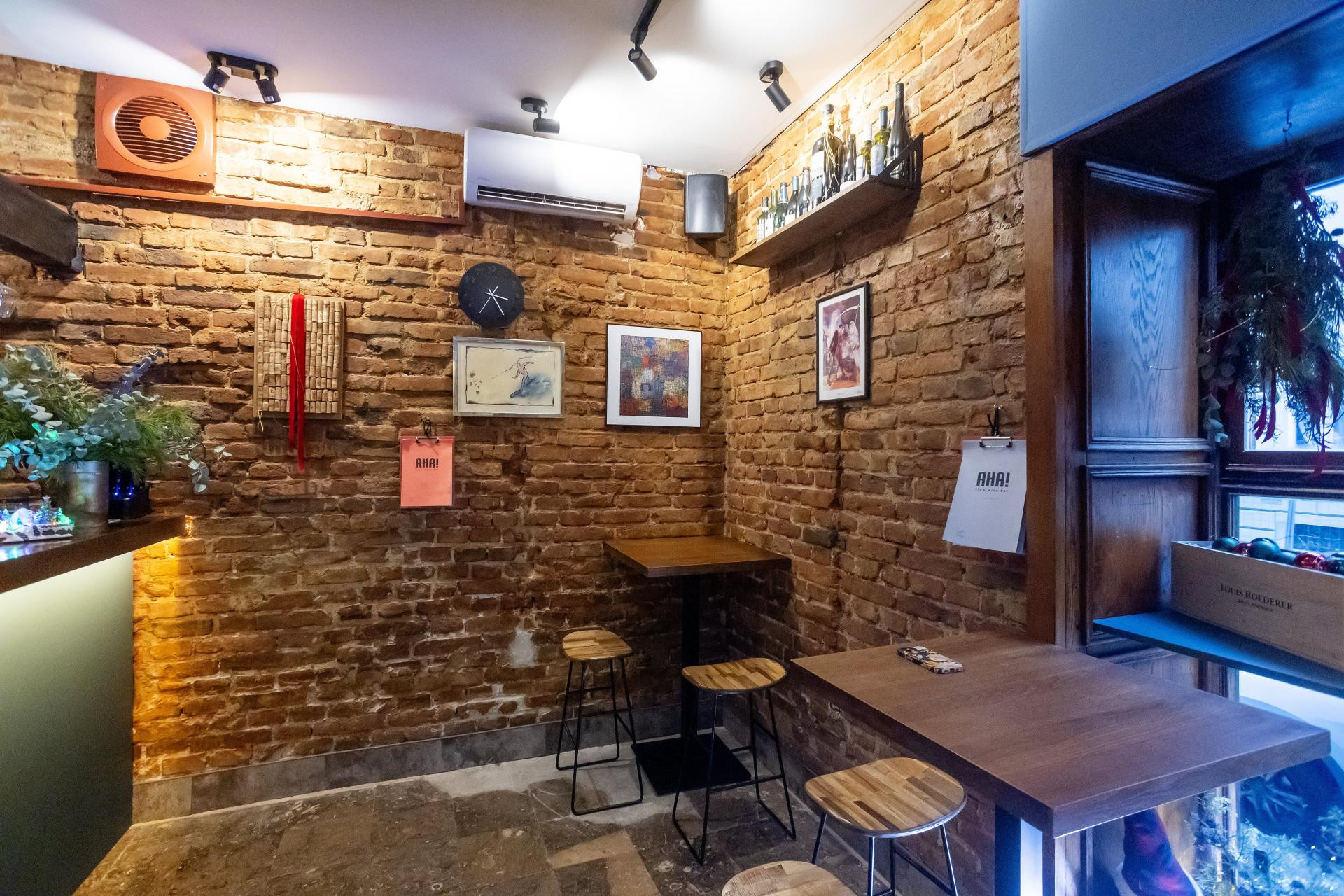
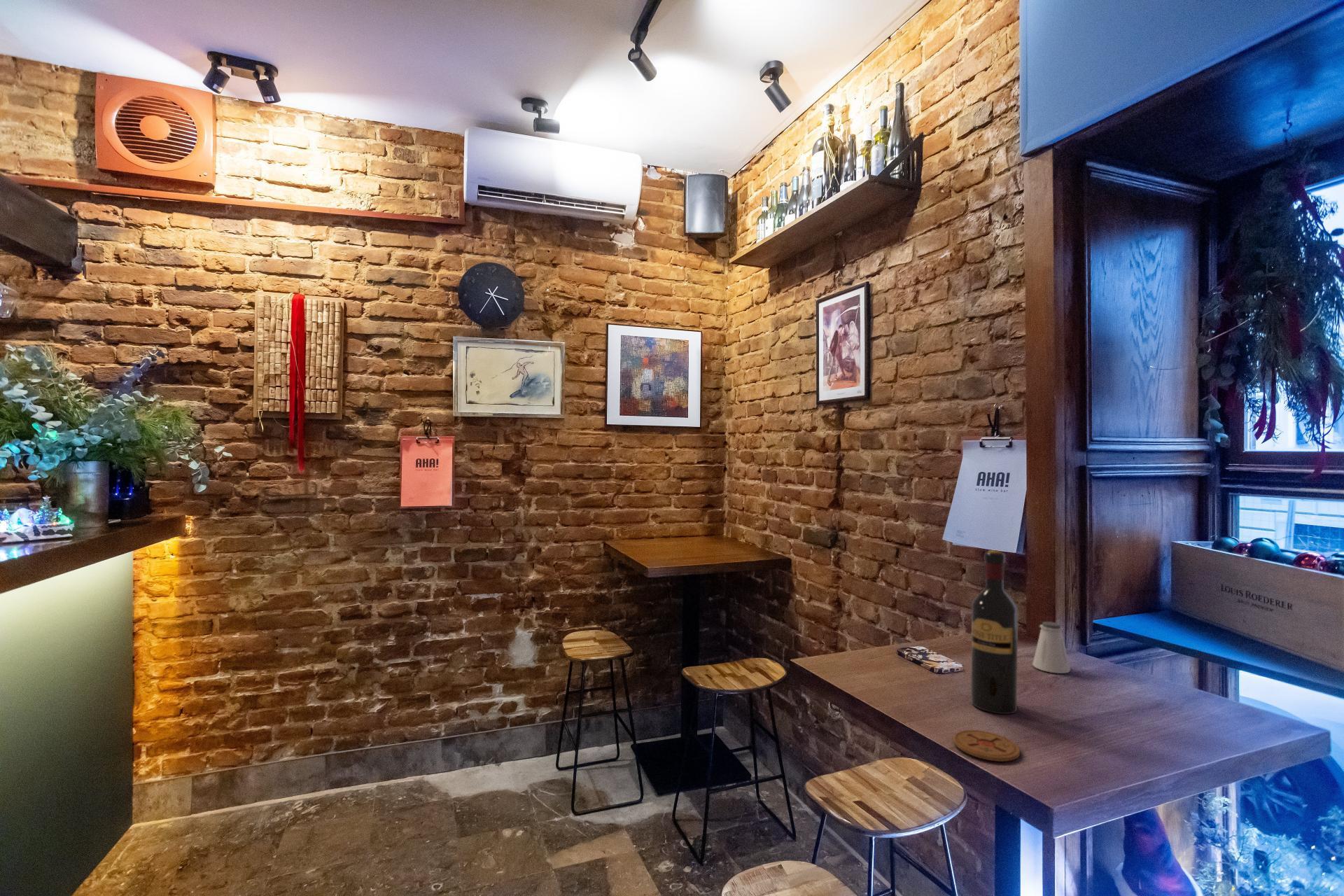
+ wine bottle [970,549,1019,715]
+ coaster [953,729,1021,762]
+ saltshaker [1032,621,1071,674]
